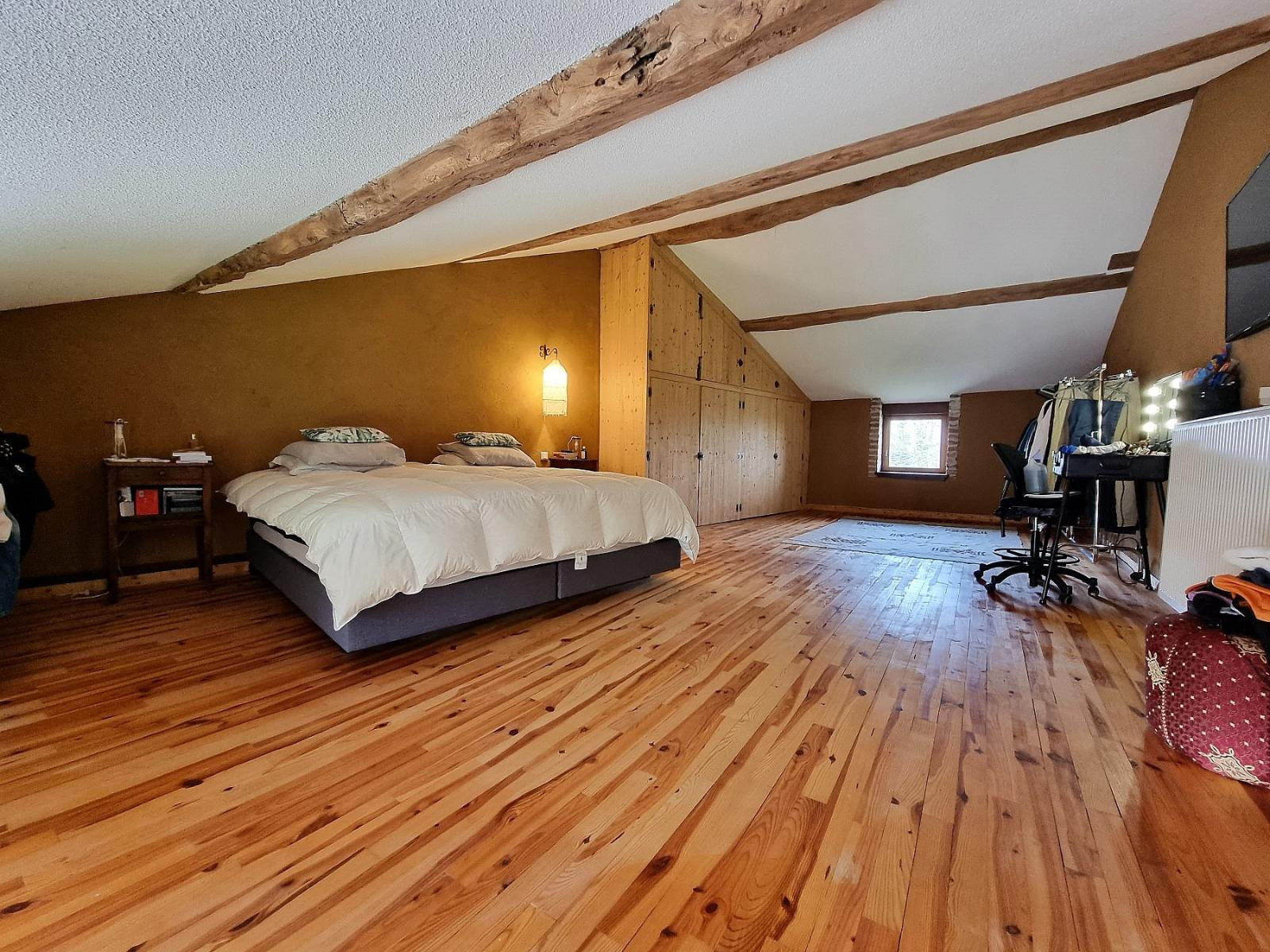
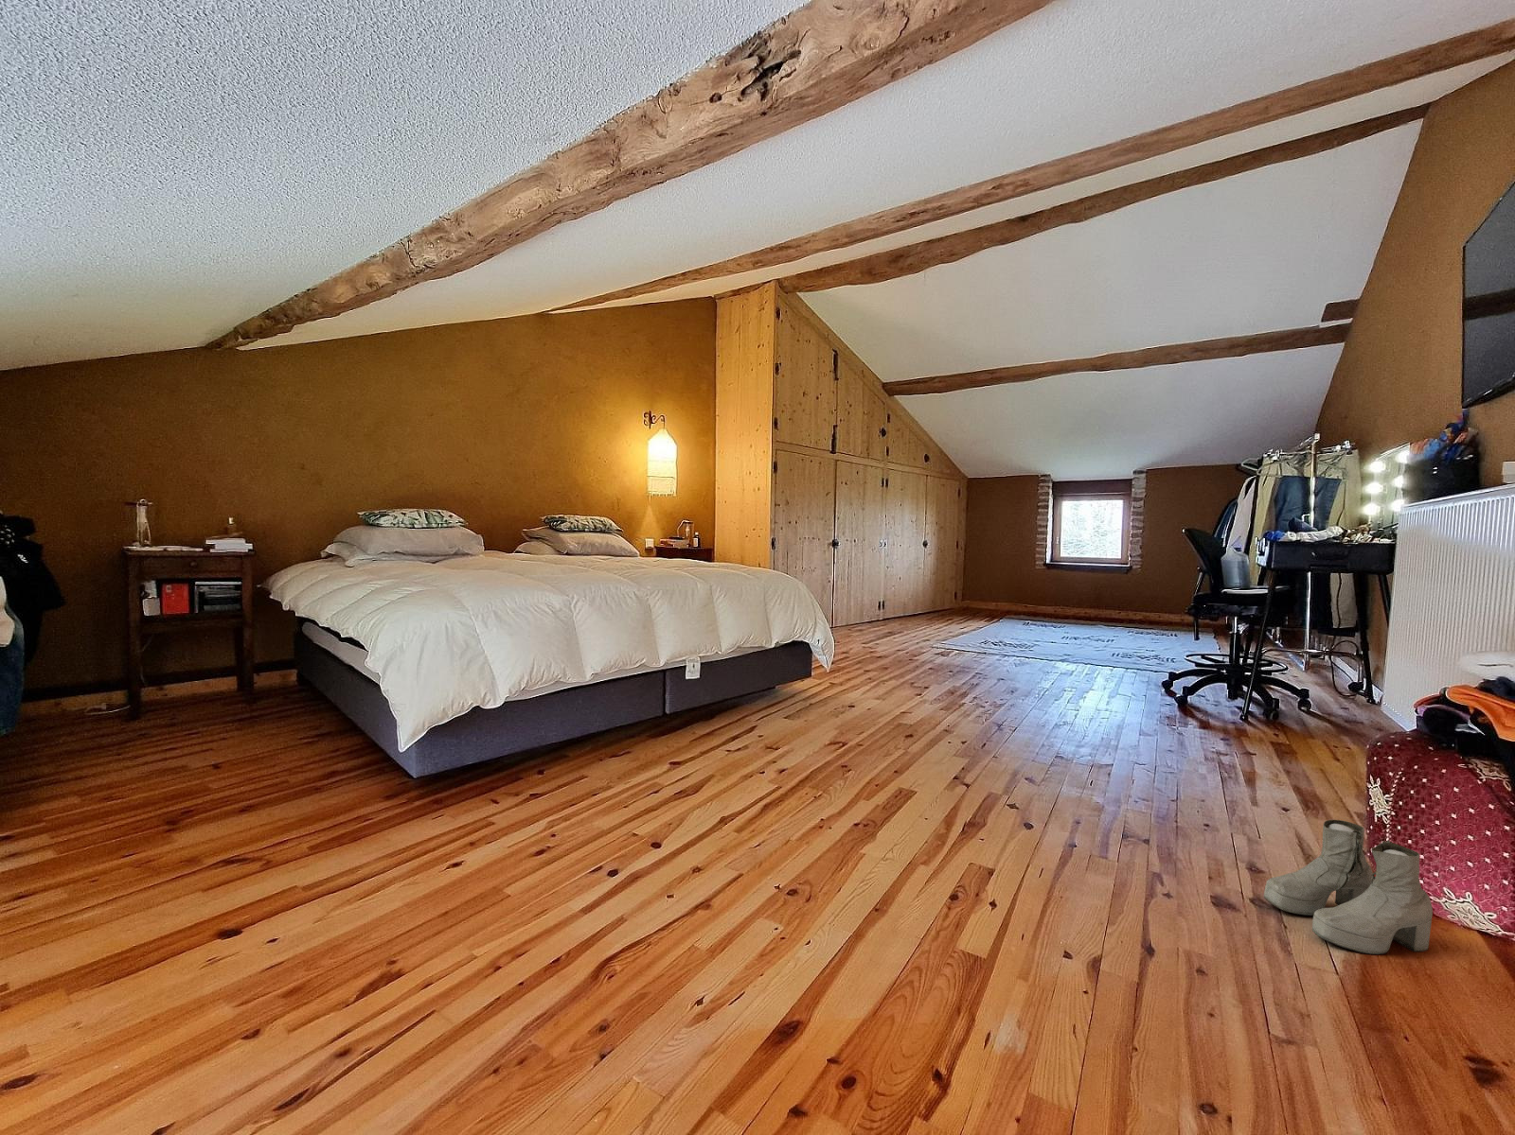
+ boots [1263,819,1434,955]
